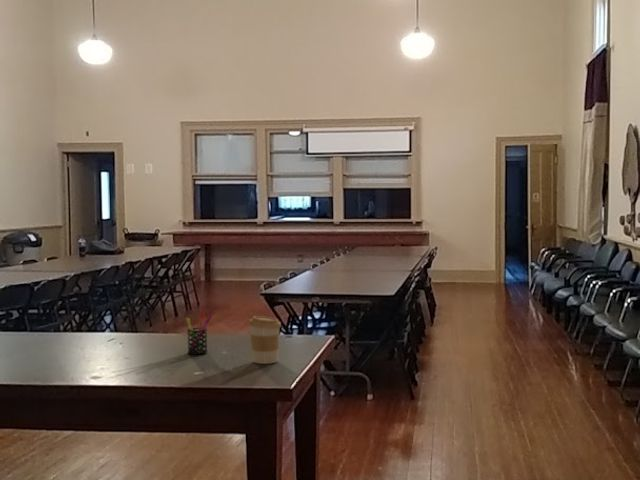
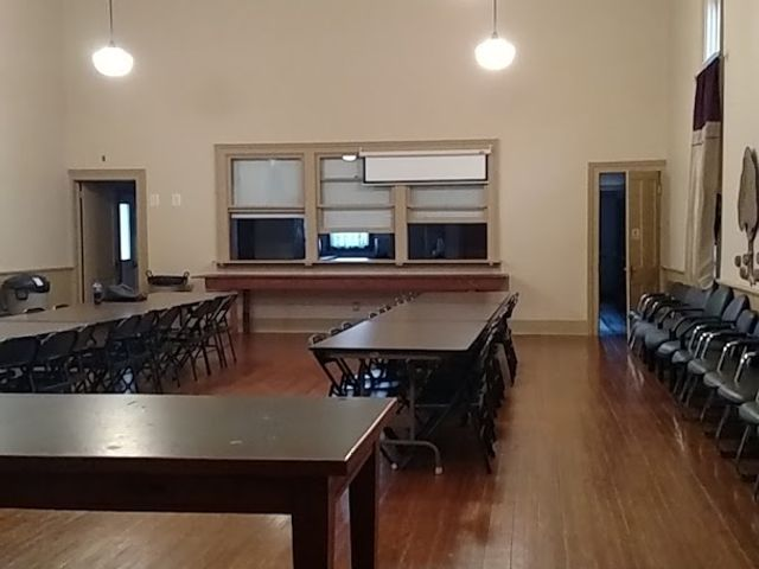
- pen holder [184,310,213,355]
- coffee cup [248,315,282,365]
